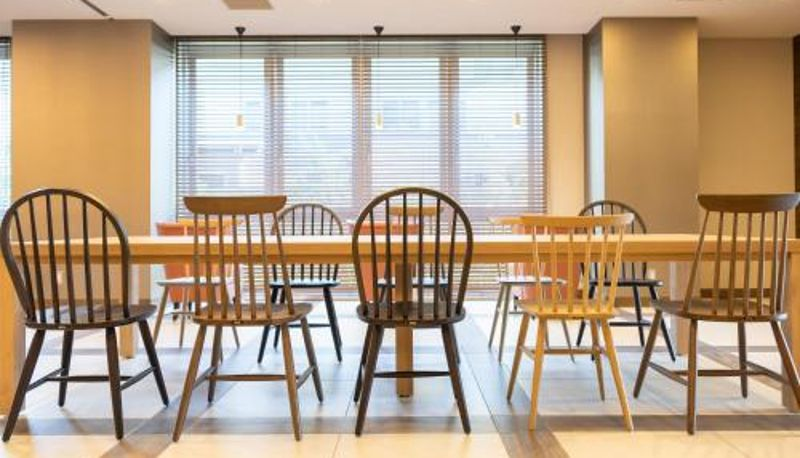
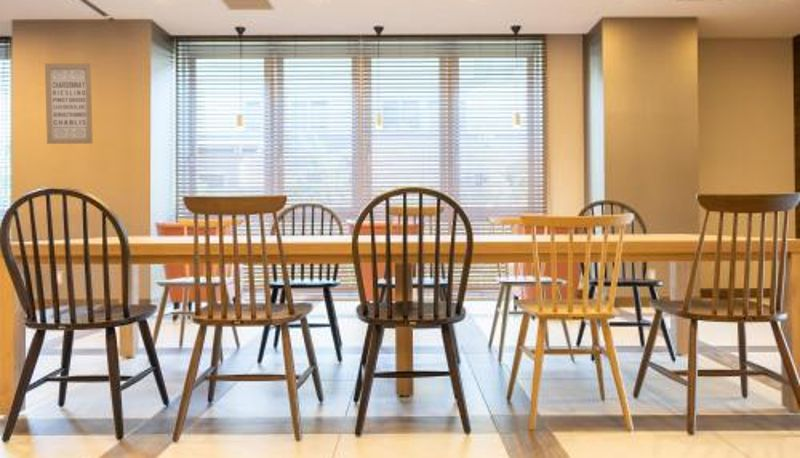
+ wall art [44,62,94,145]
